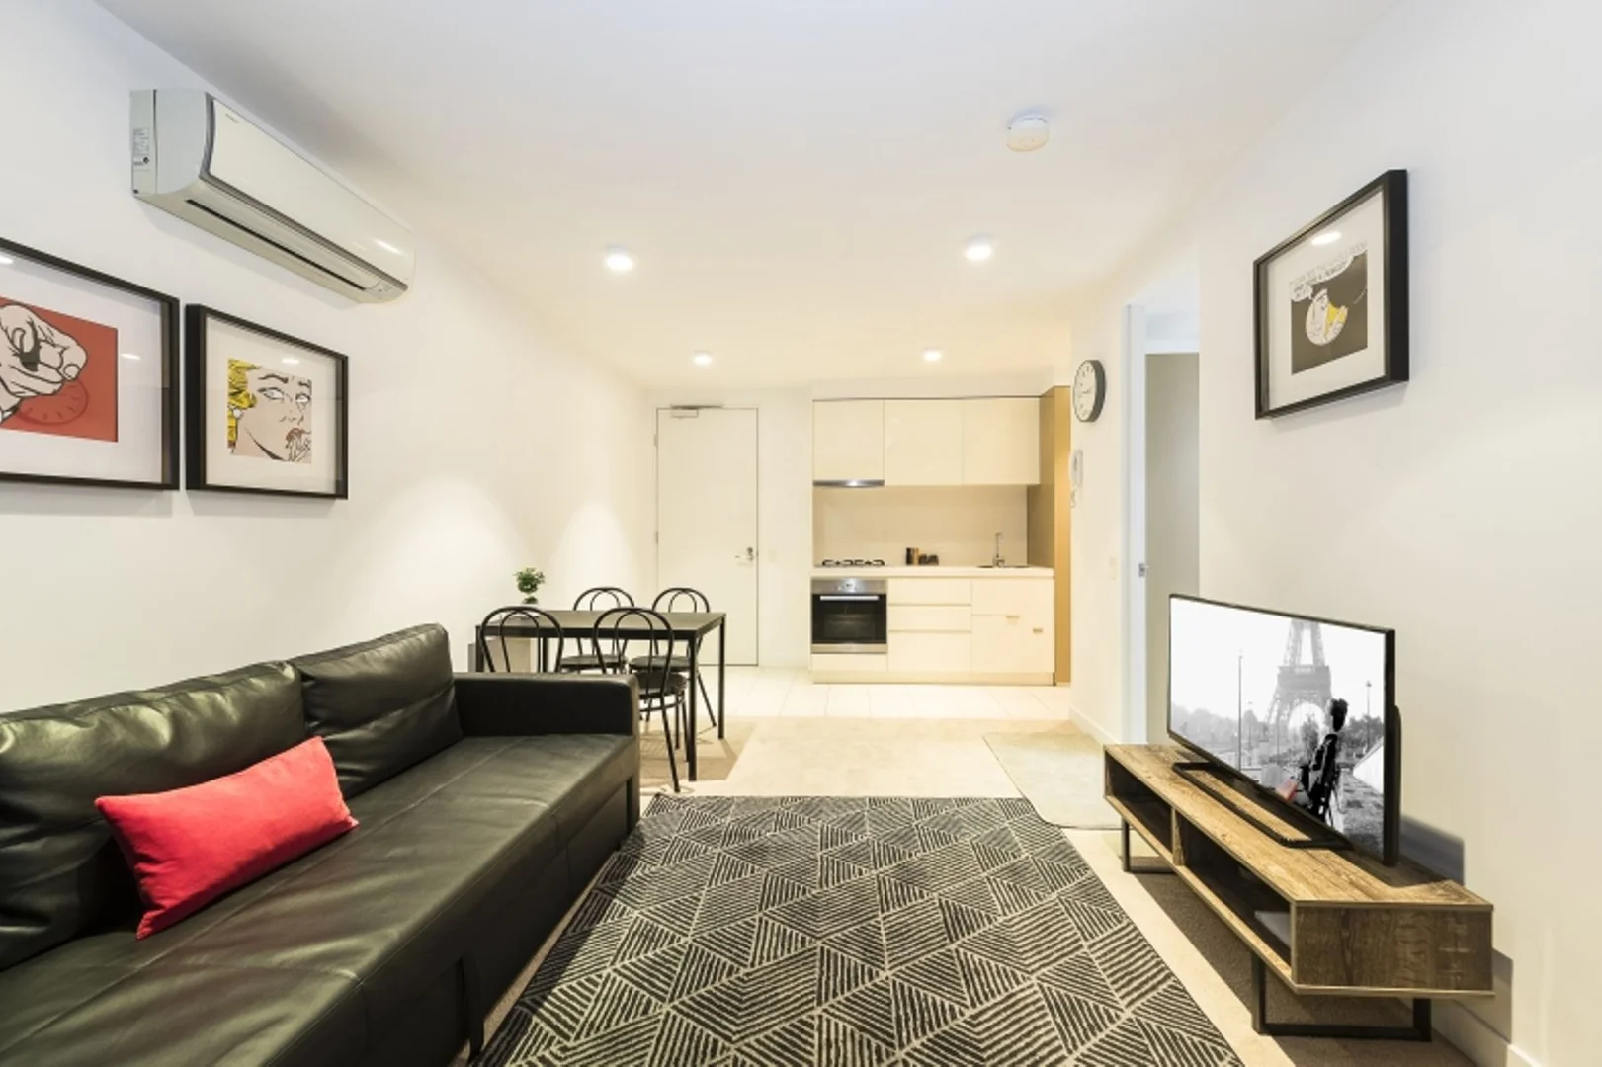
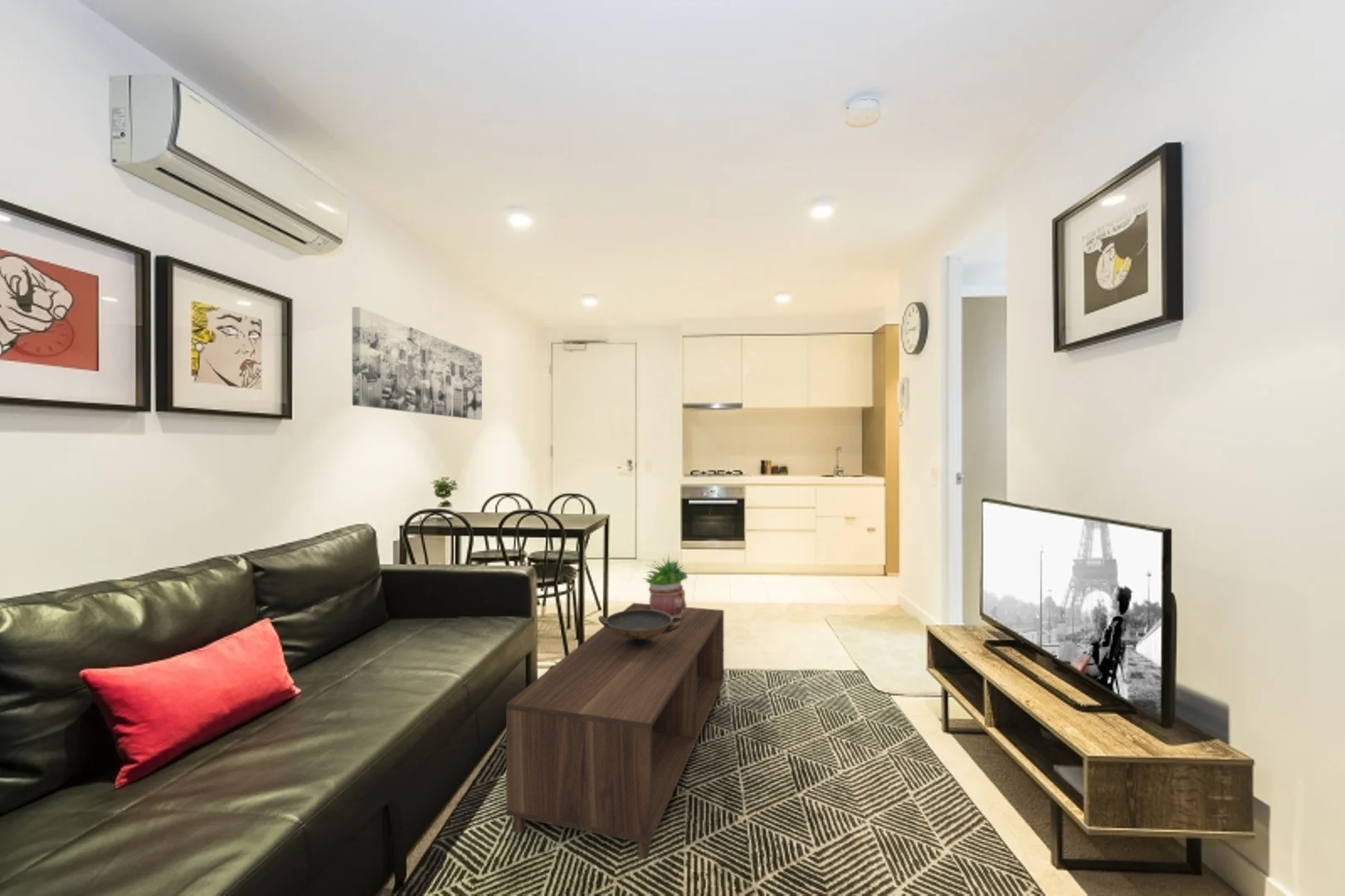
+ wall art [351,306,483,421]
+ potted plant [642,554,689,619]
+ coffee table [505,602,724,860]
+ decorative bowl [597,610,681,650]
